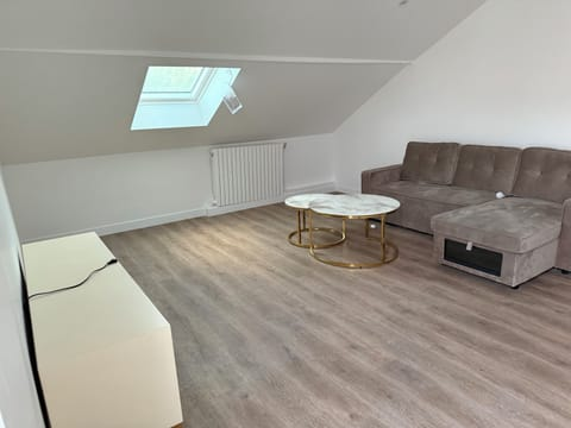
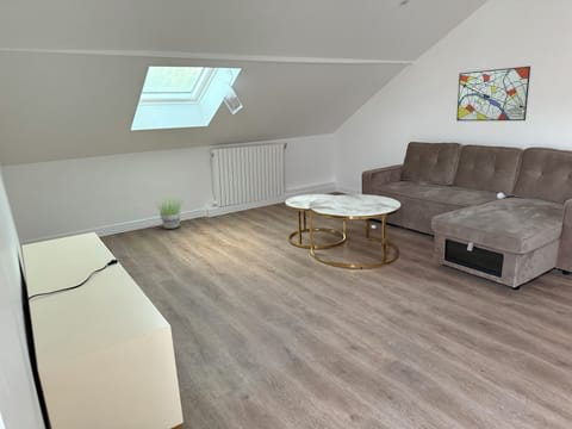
+ wall art [455,66,531,122]
+ potted plant [151,197,185,230]
